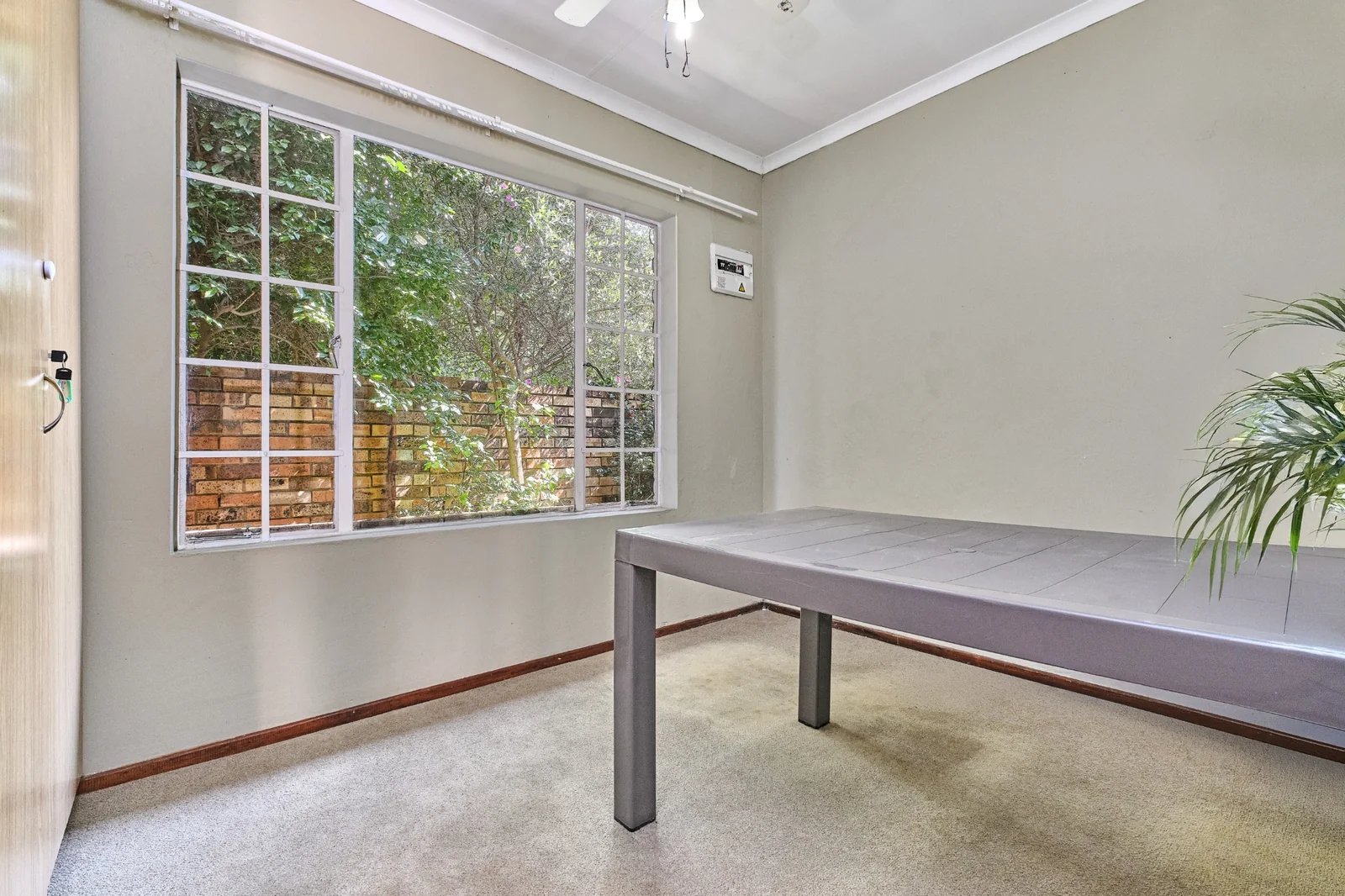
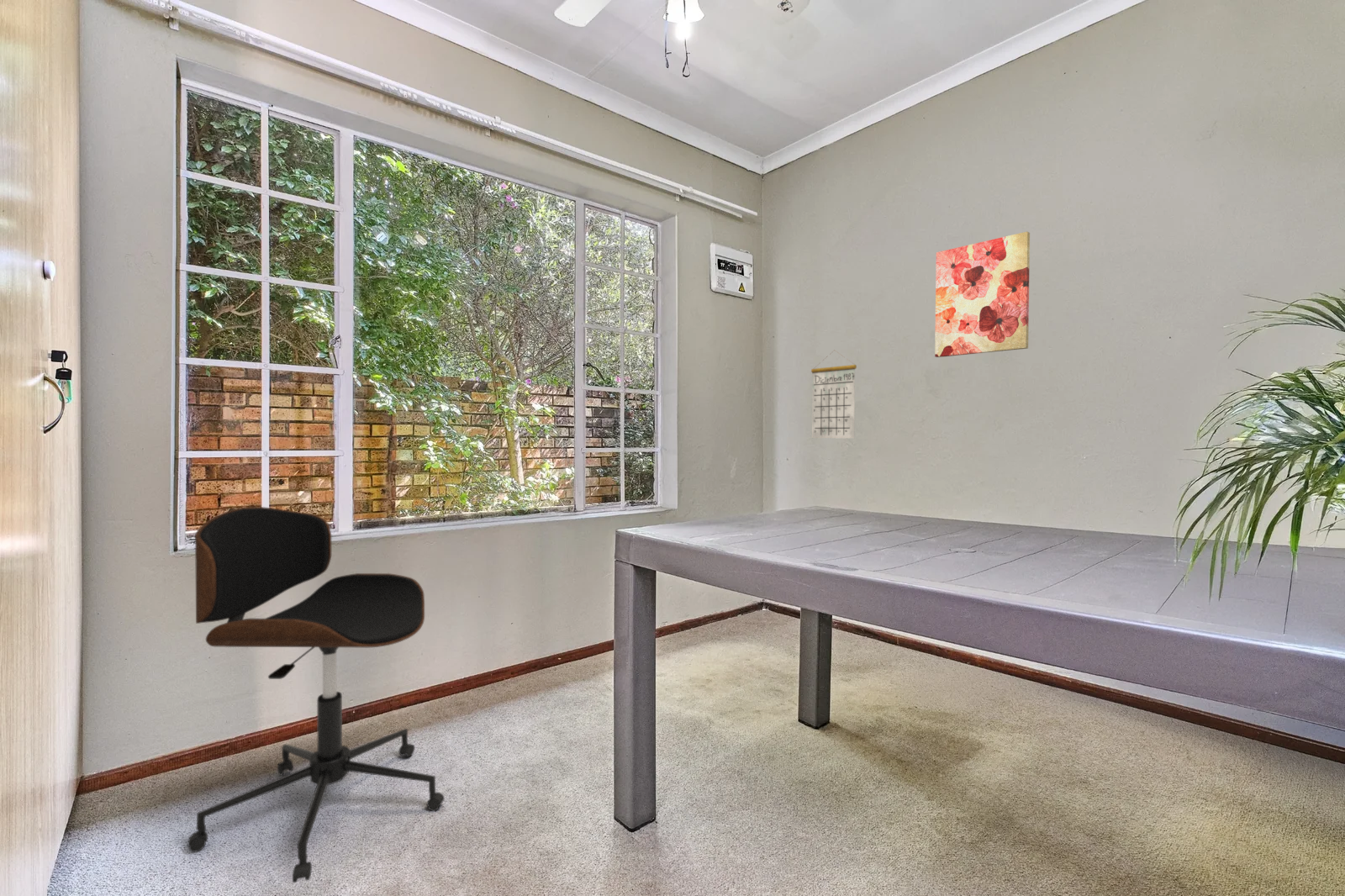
+ office chair [187,506,446,883]
+ wall art [934,231,1031,358]
+ calendar [810,350,857,440]
